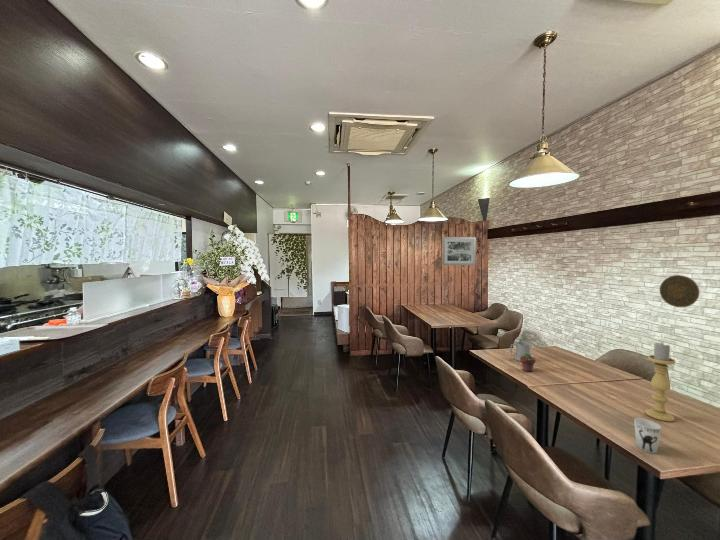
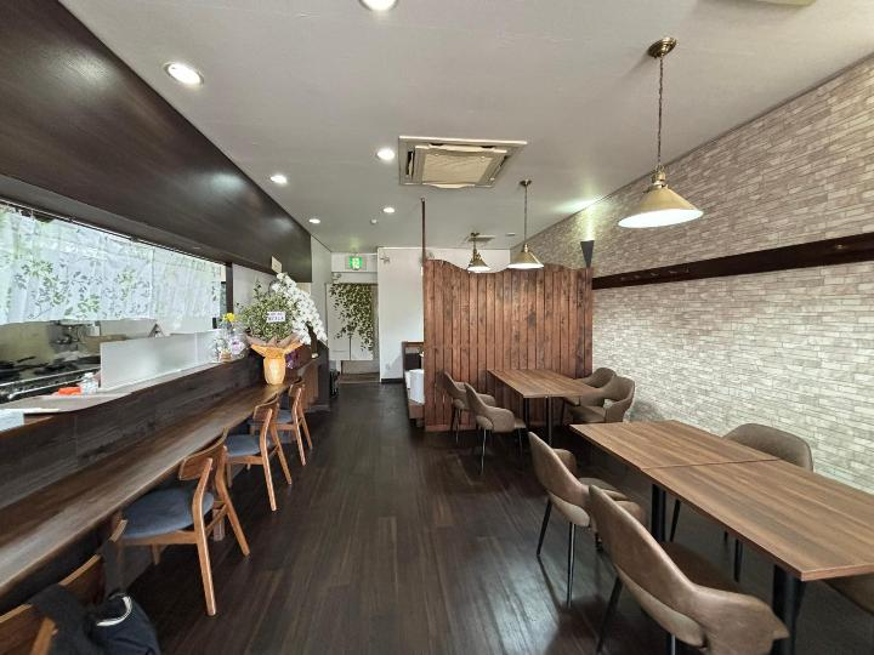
- potted succulent [520,352,537,373]
- wall art [441,236,477,266]
- decorative plate [659,274,700,308]
- candle holder [644,341,677,423]
- cup [633,417,662,454]
- mug [509,341,532,362]
